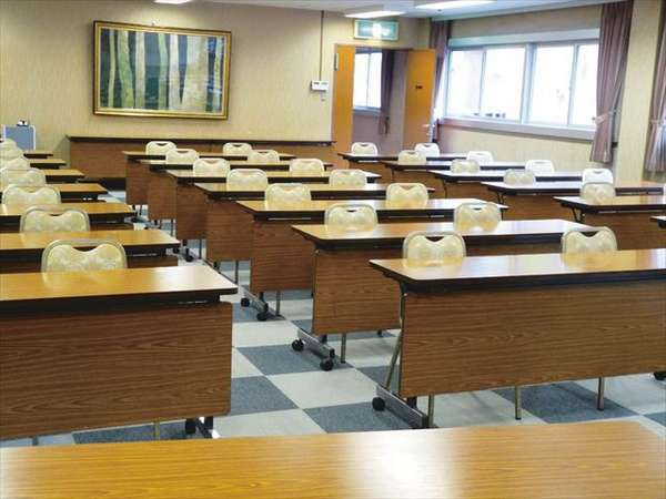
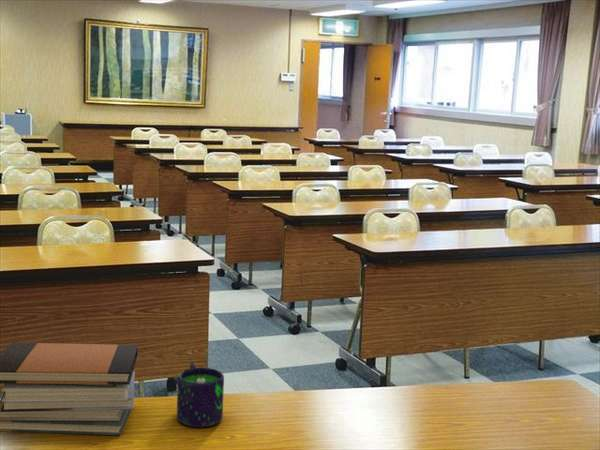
+ mug [176,361,225,428]
+ book stack [0,342,139,436]
